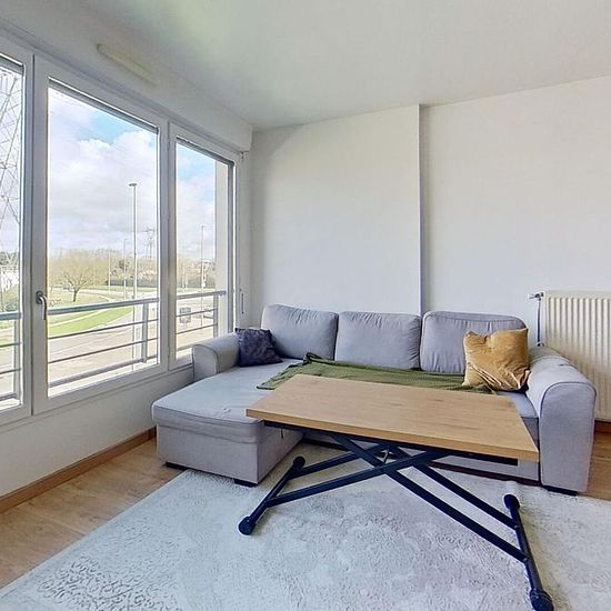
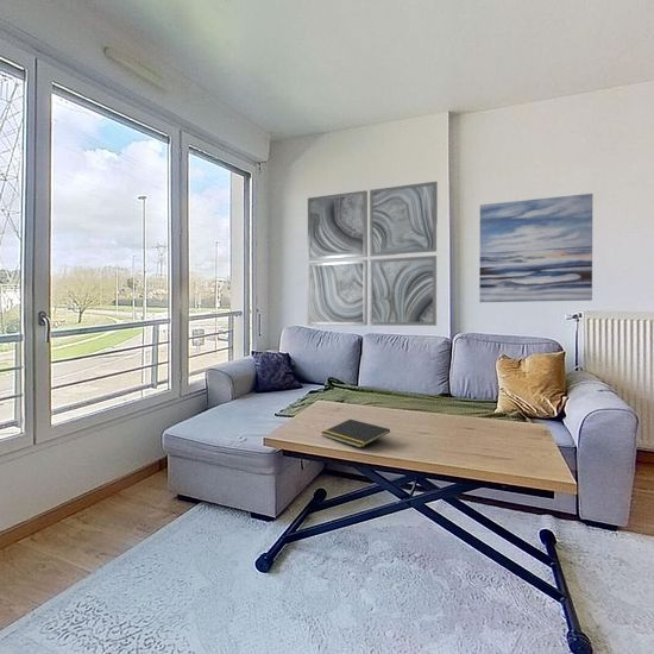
+ notepad [320,419,391,448]
+ wall art [307,181,439,327]
+ wall art [478,193,593,303]
